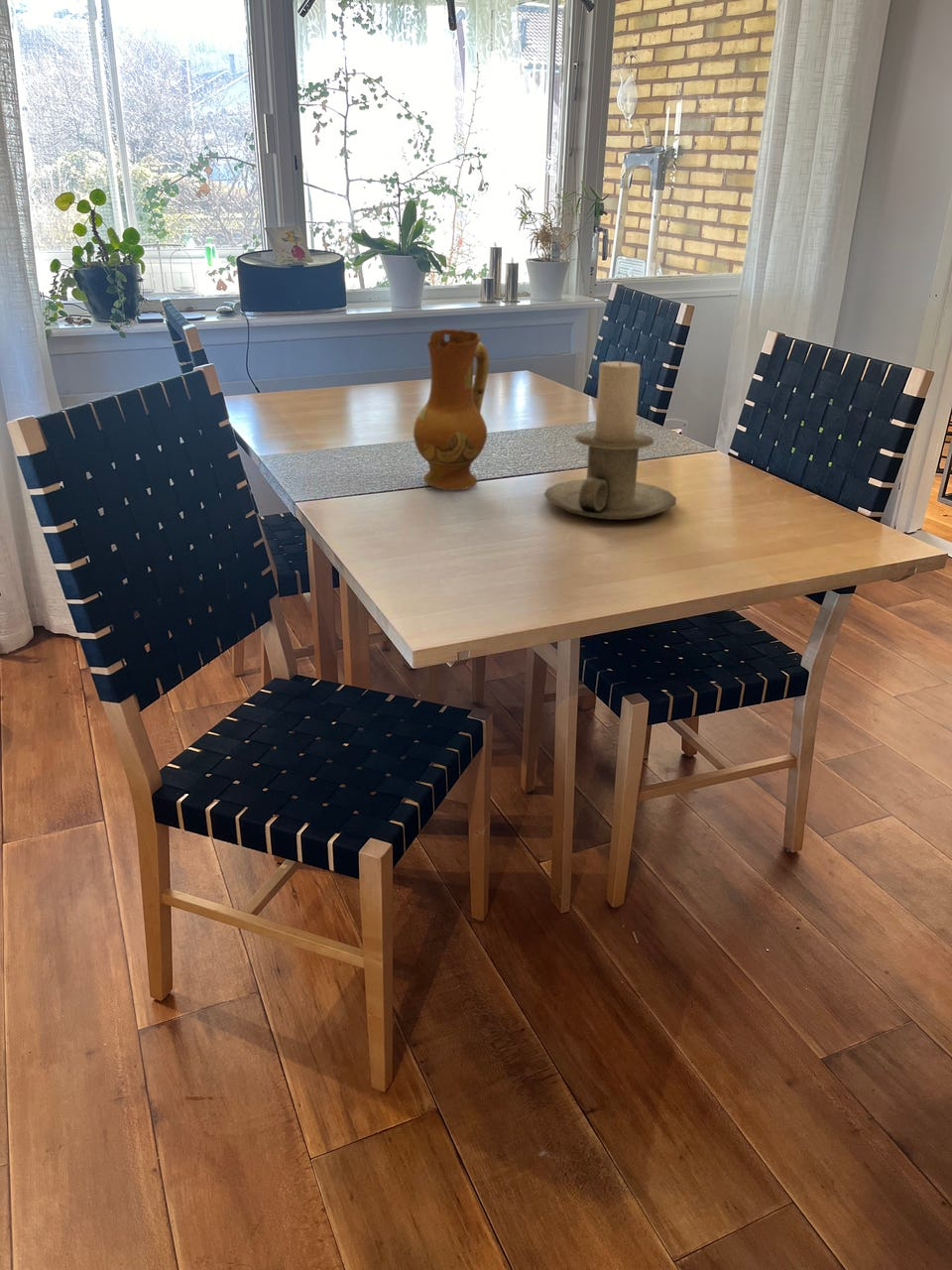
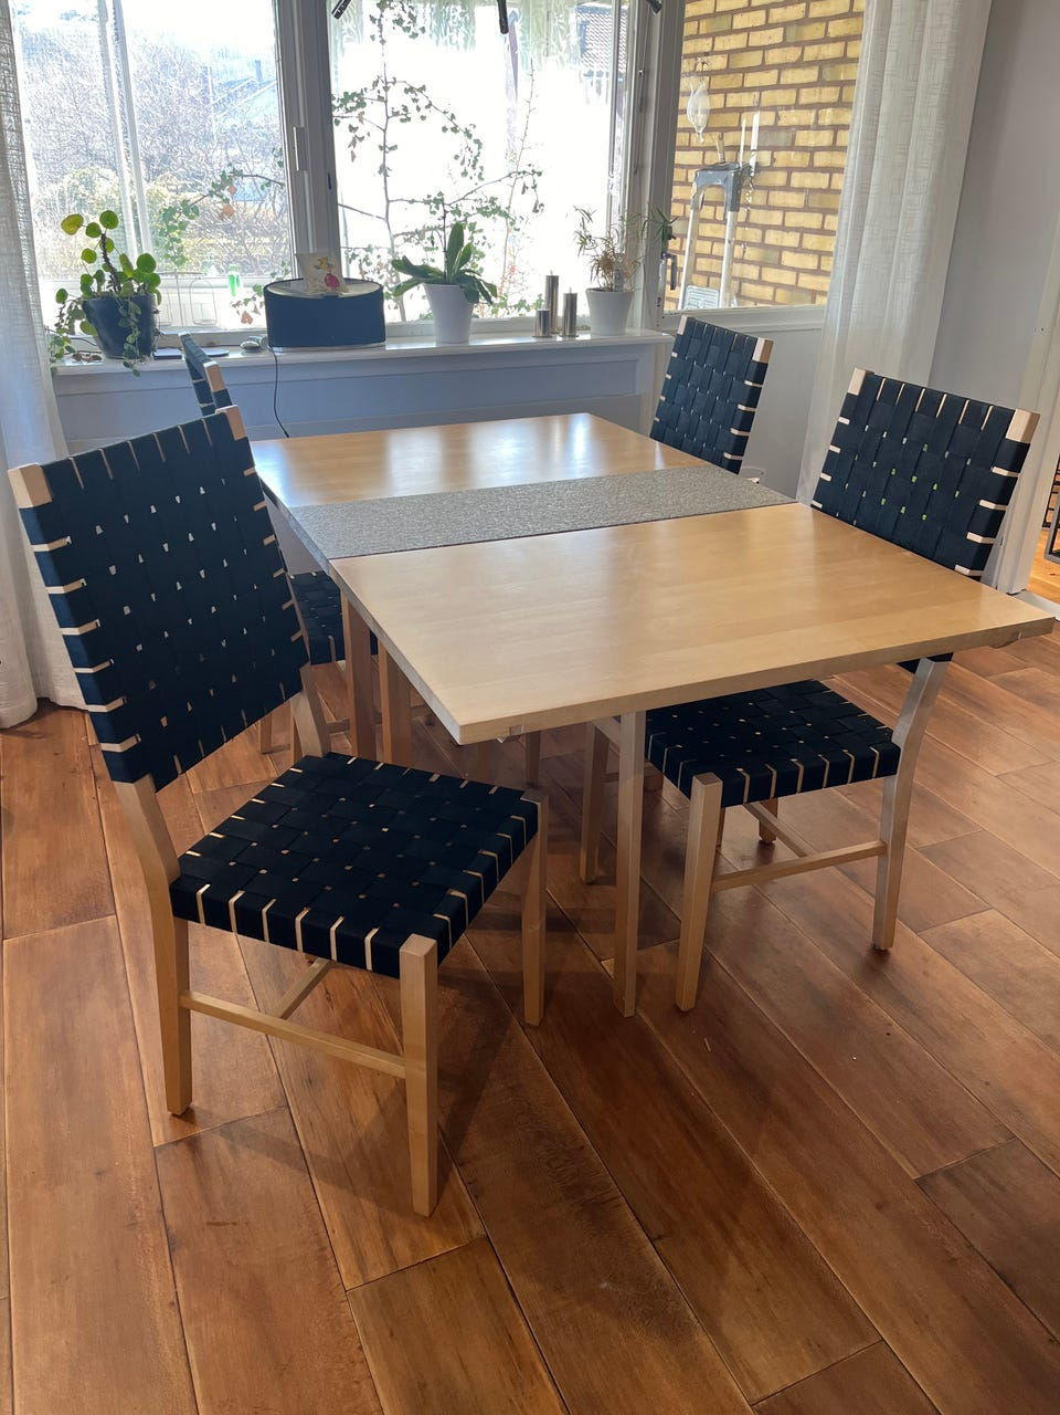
- candle holder [543,360,677,521]
- ceramic jug [413,328,490,492]
